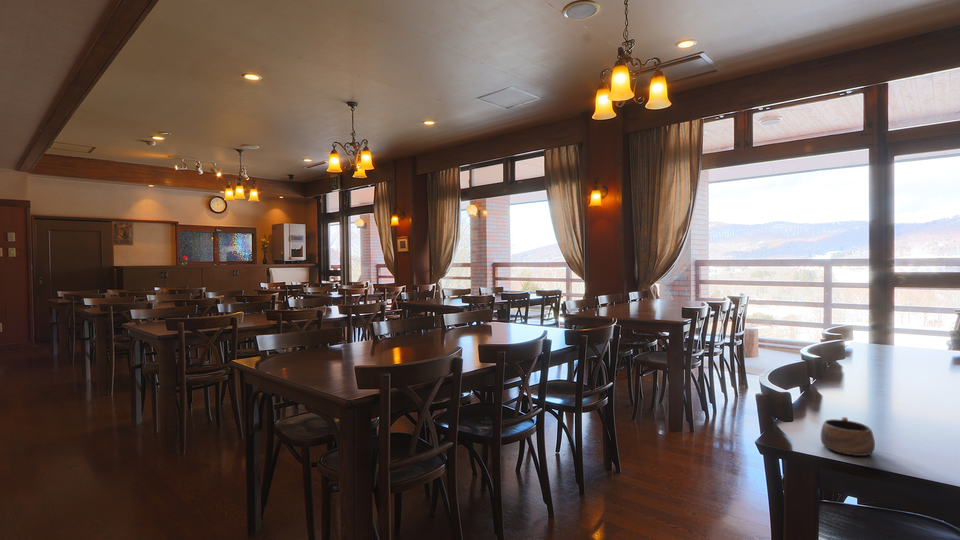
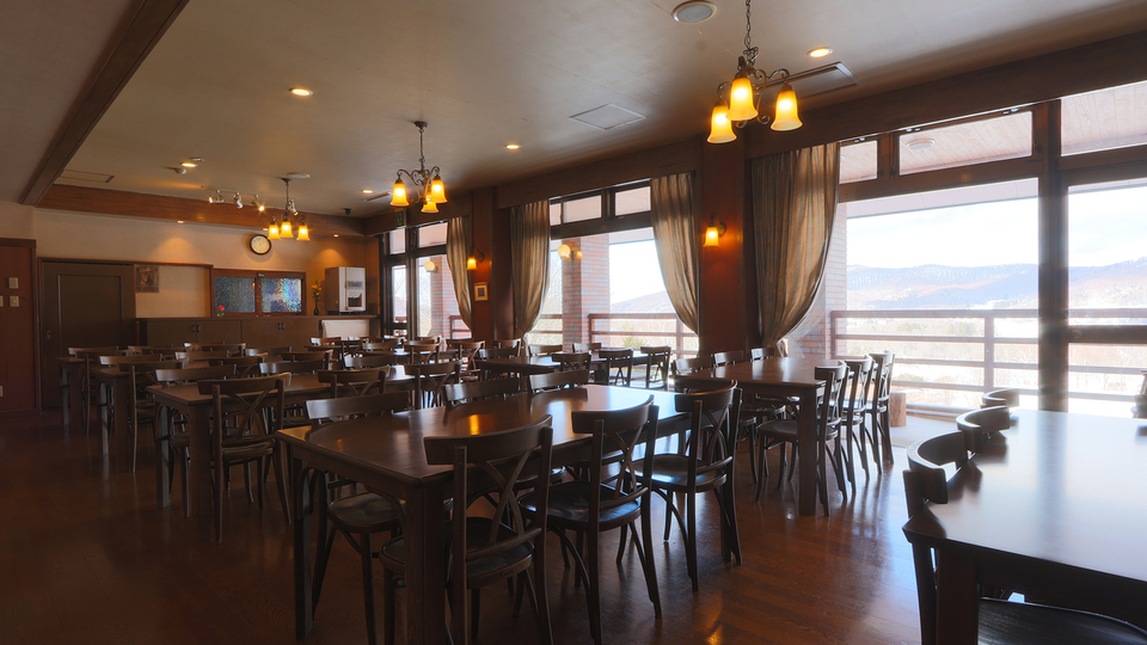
- cup [820,416,876,457]
